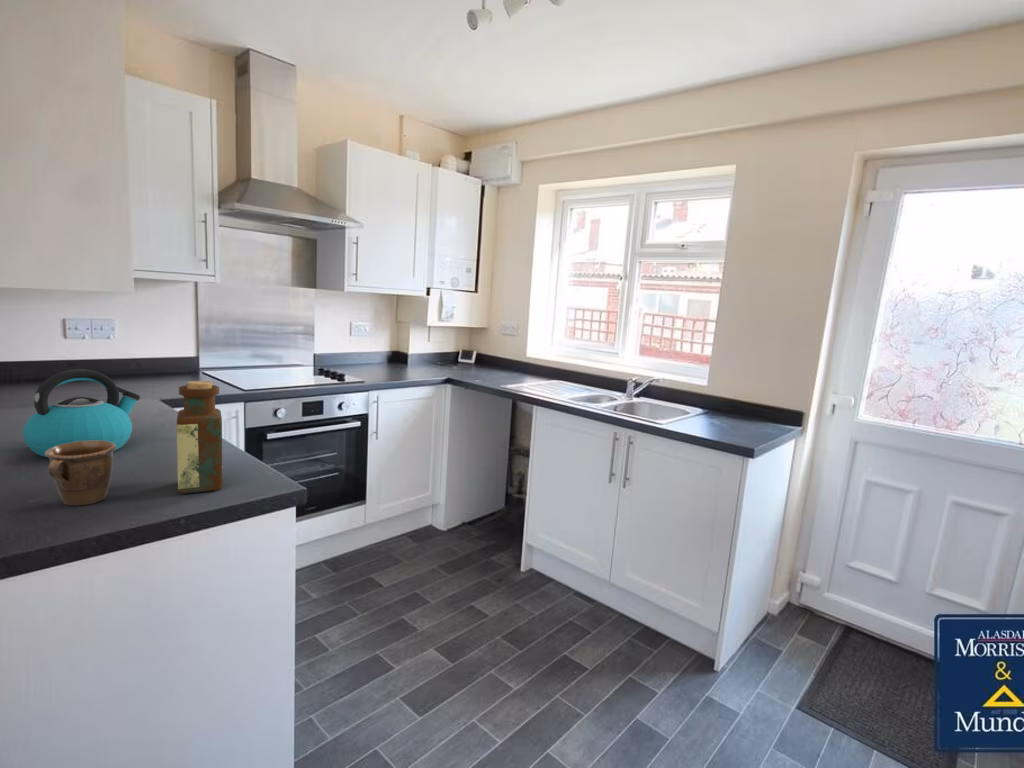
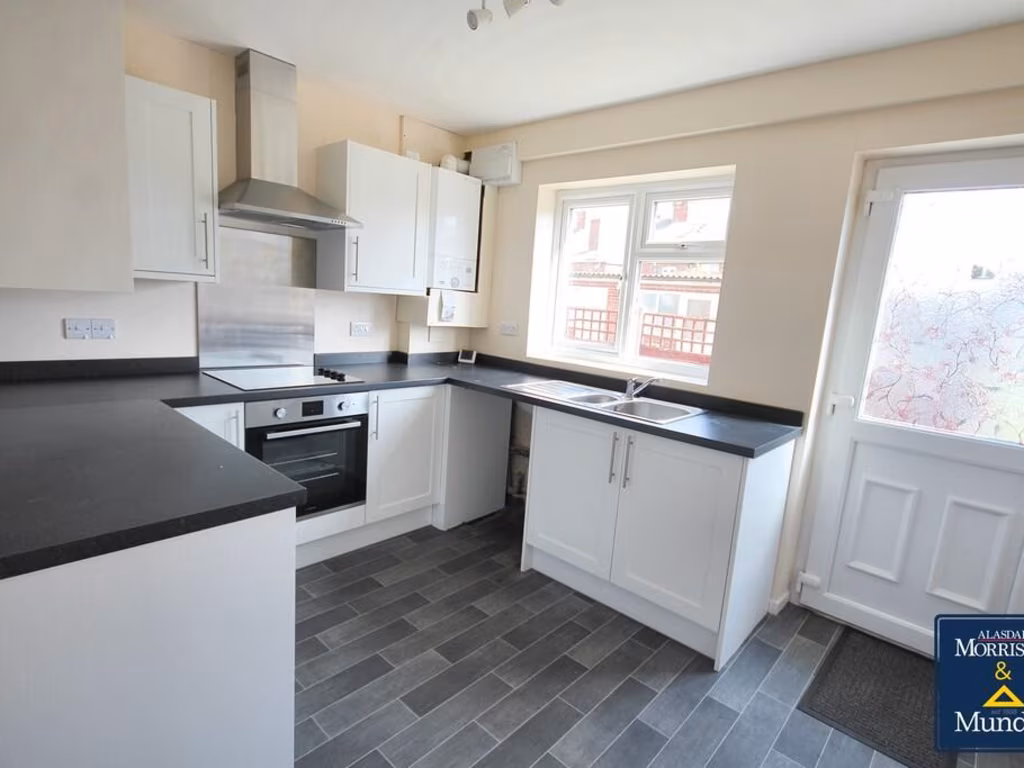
- mug [45,441,116,506]
- kettle [22,368,141,458]
- bottle [176,380,223,495]
